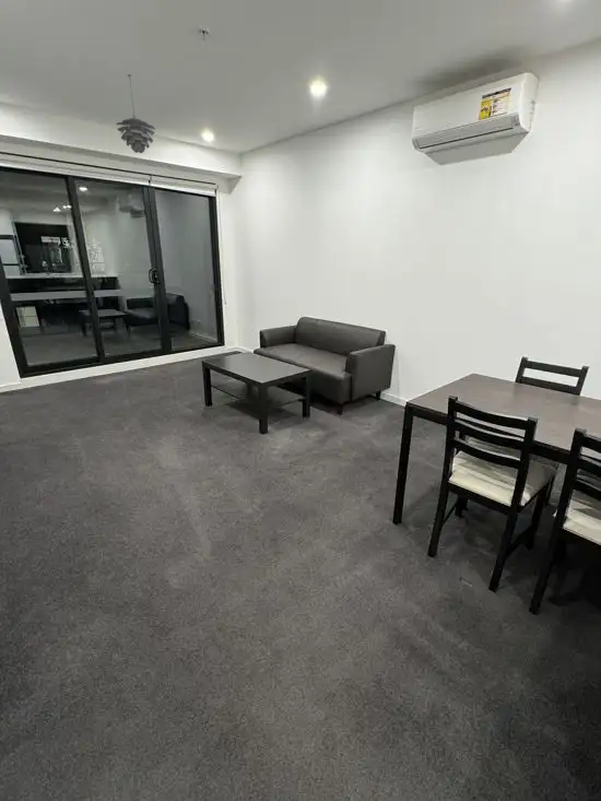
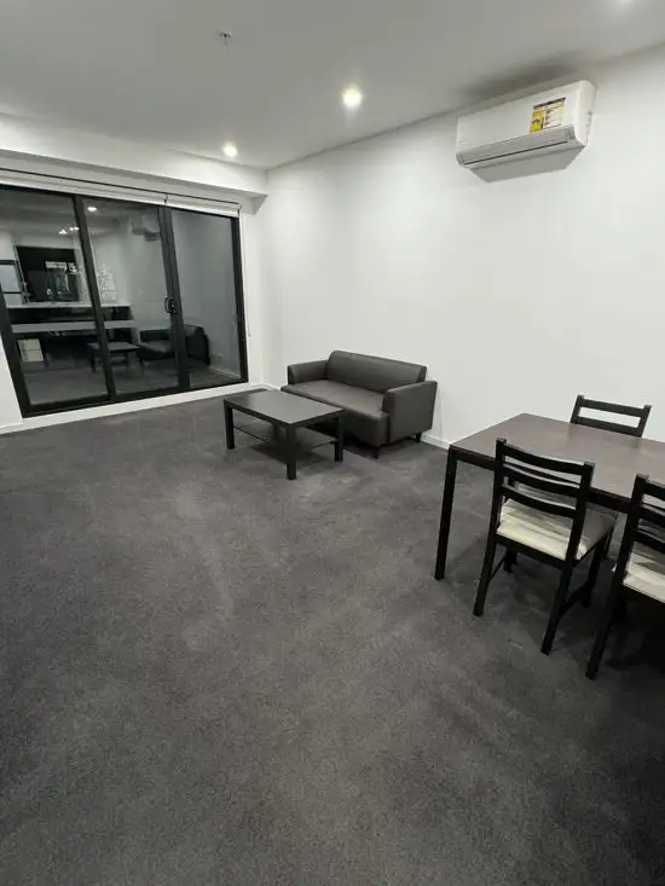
- pendant light [116,73,156,154]
